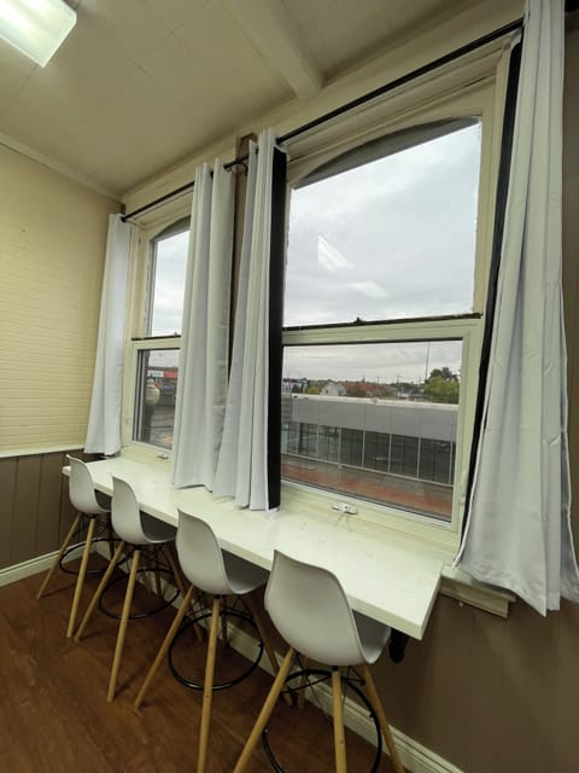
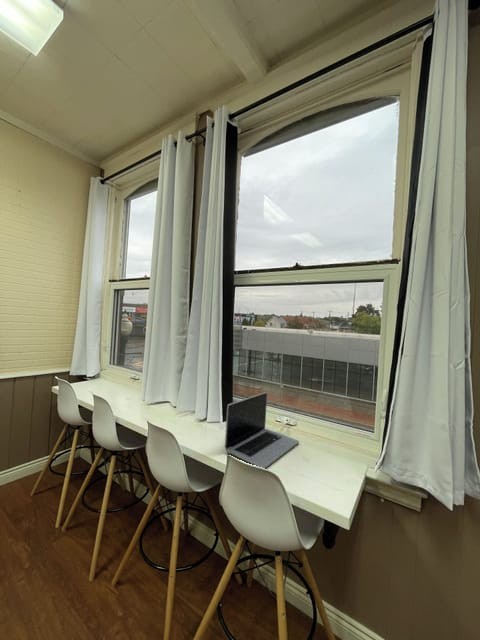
+ laptop [224,391,300,469]
